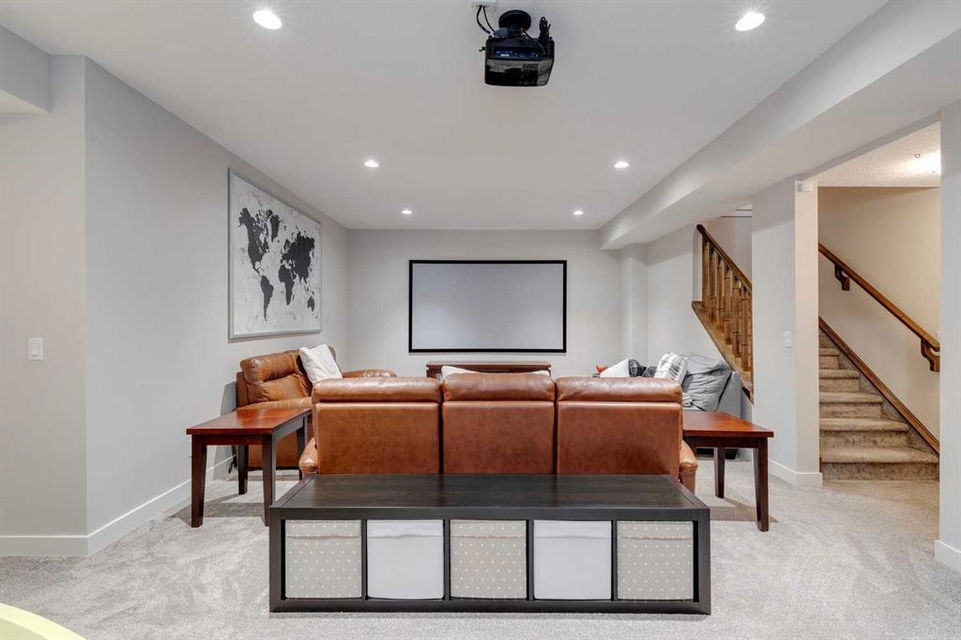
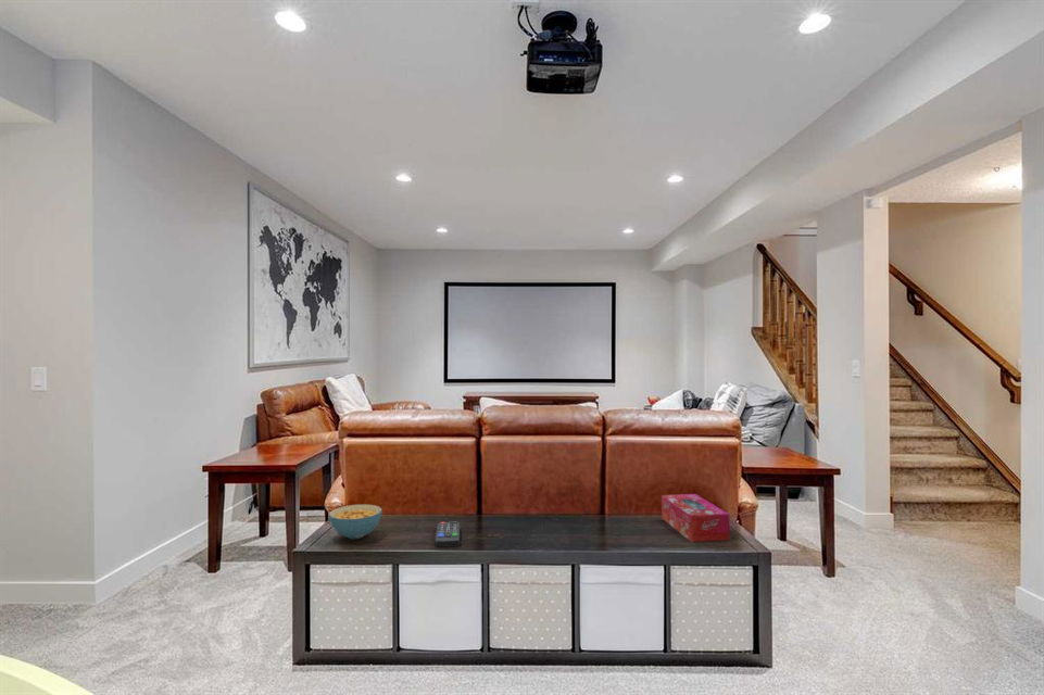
+ remote control [435,520,461,548]
+ cereal bowl [328,504,383,540]
+ tissue box [661,493,731,543]
